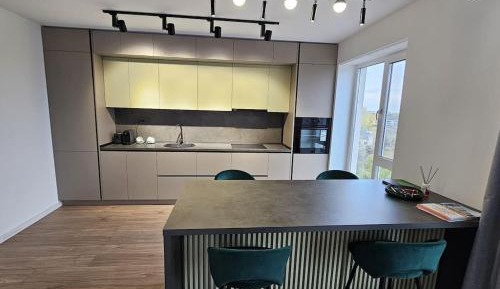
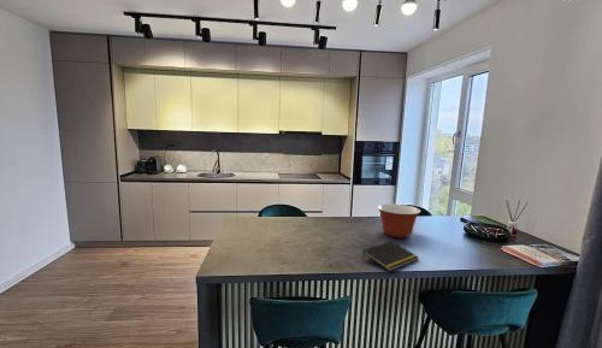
+ mixing bowl [376,204,421,238]
+ notepad [361,240,420,272]
